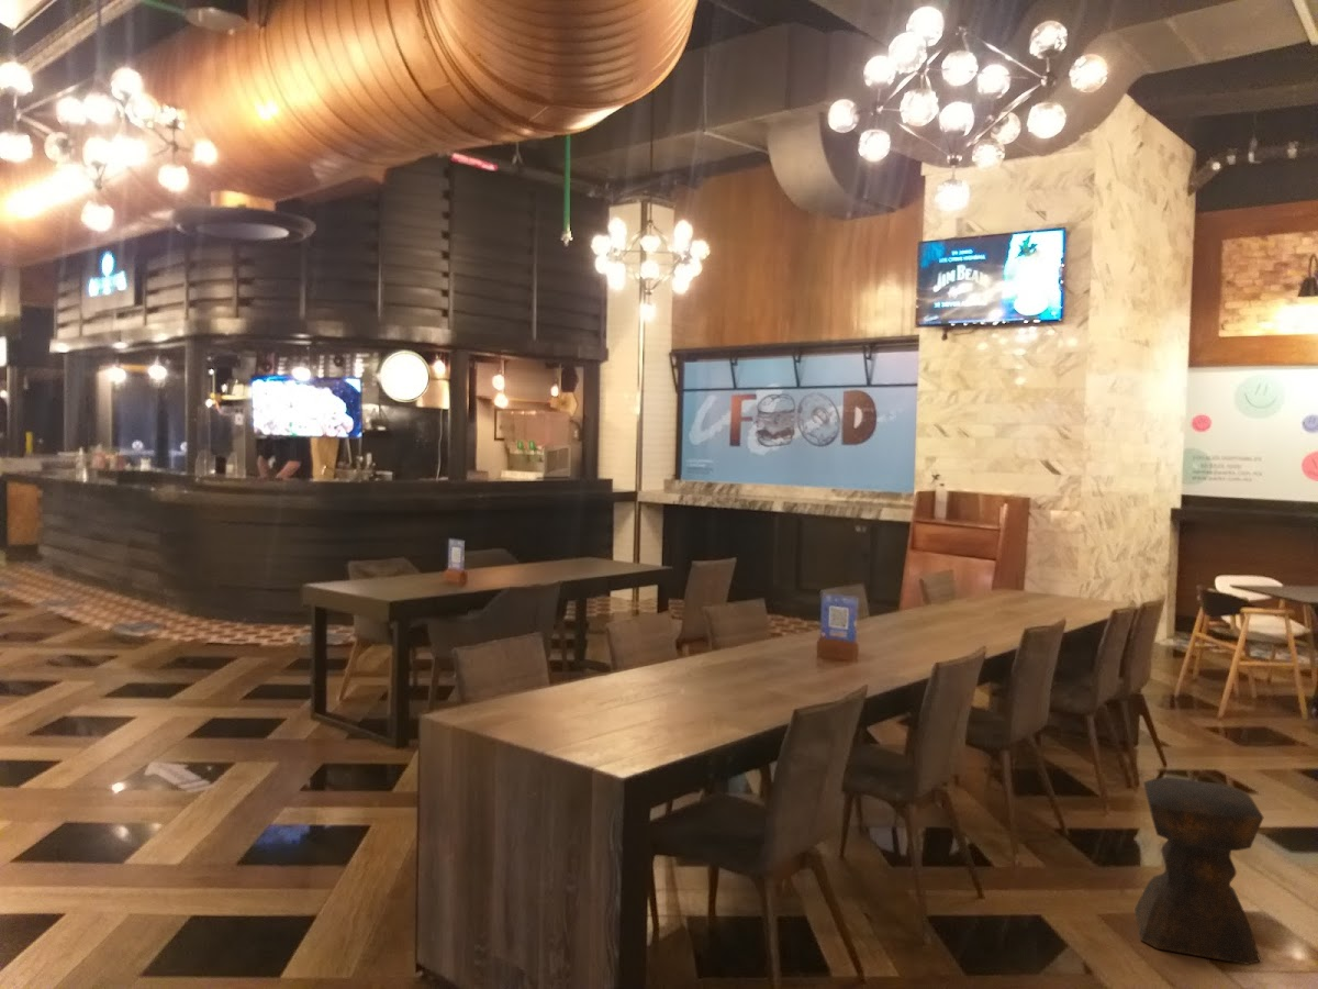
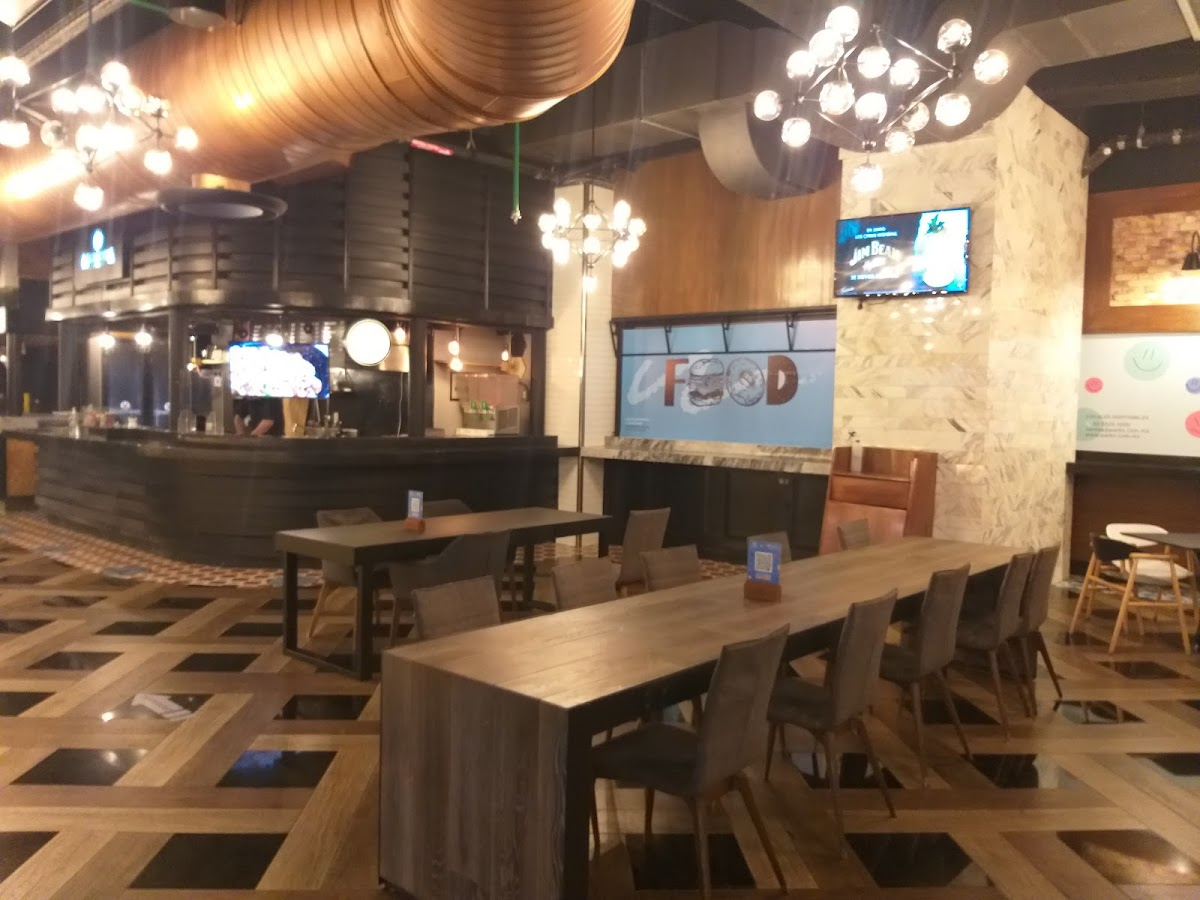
- stool [1133,776,1264,966]
